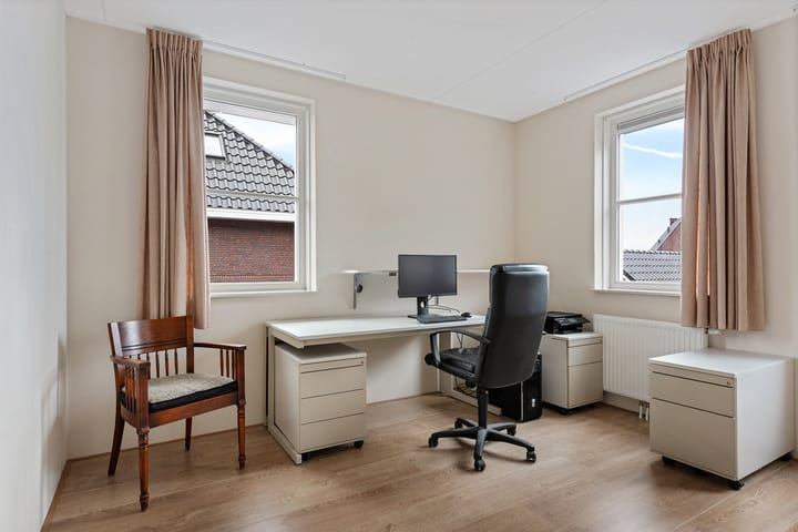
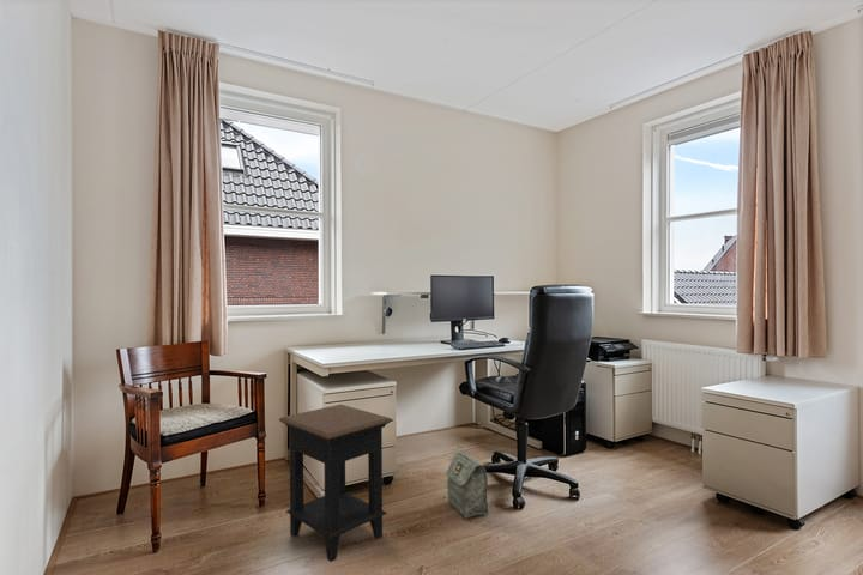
+ side table [278,404,393,563]
+ bag [446,449,489,520]
